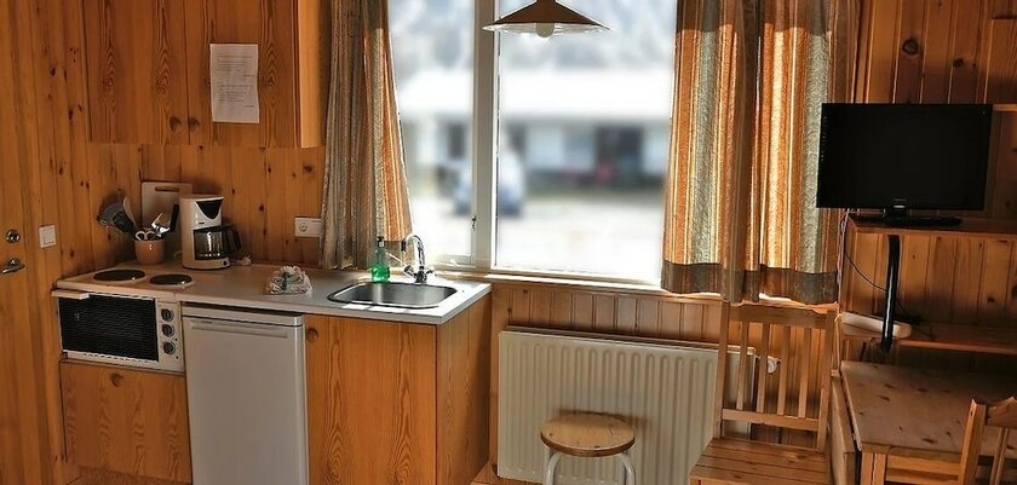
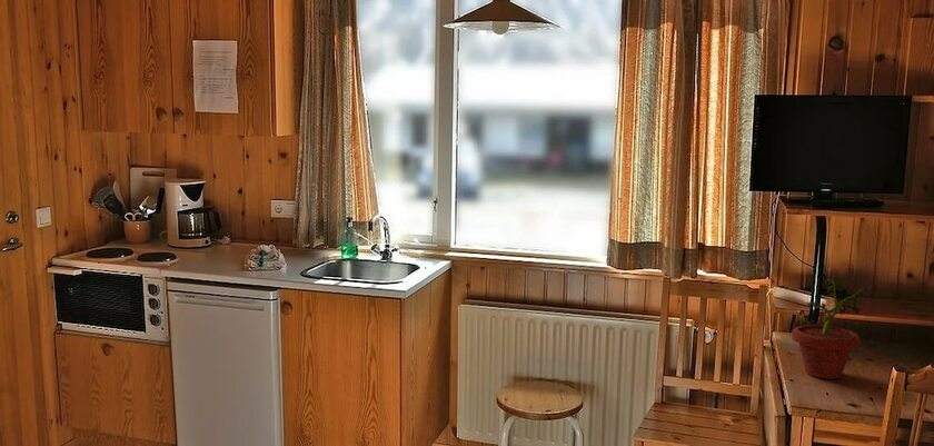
+ potted plant [791,274,870,380]
